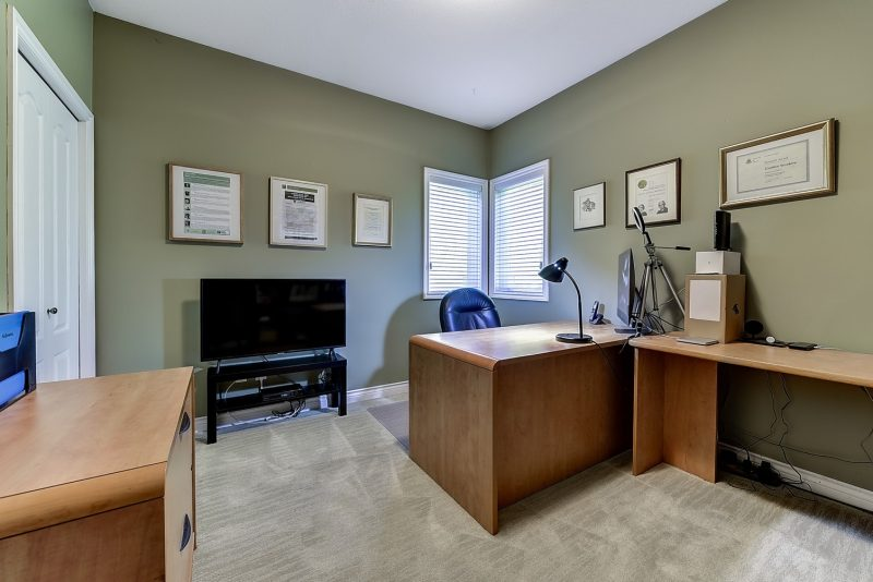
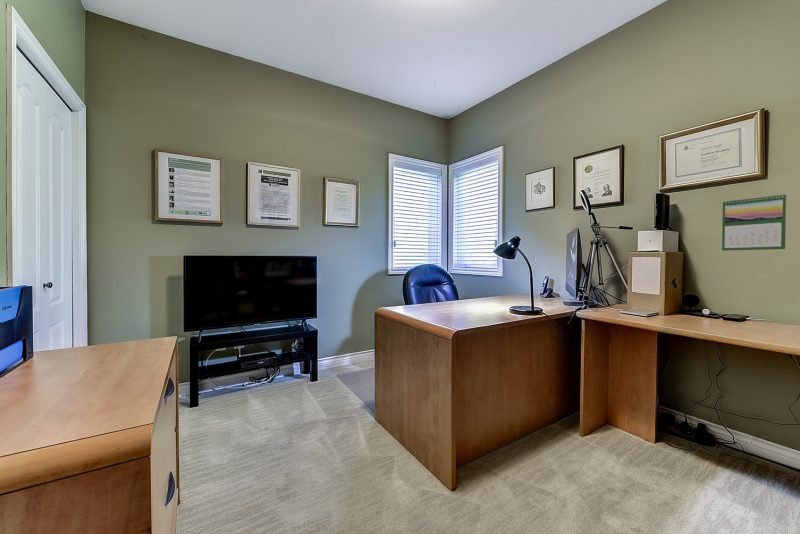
+ calendar [721,192,787,252]
